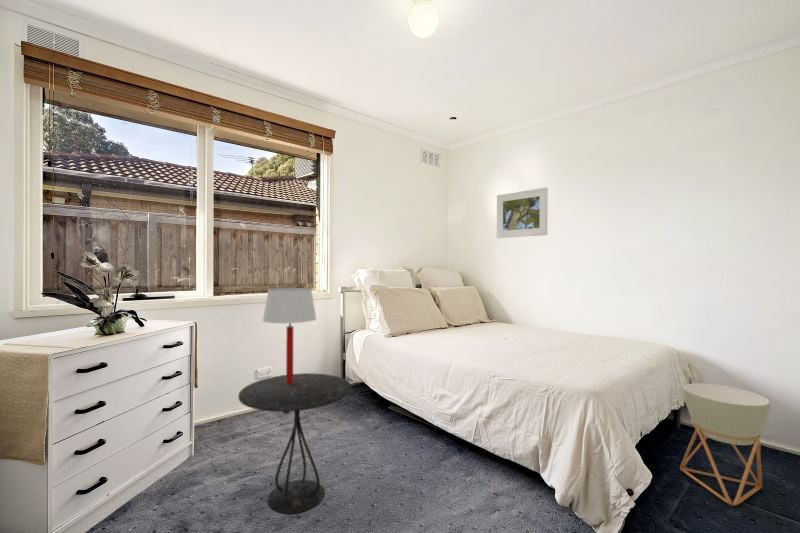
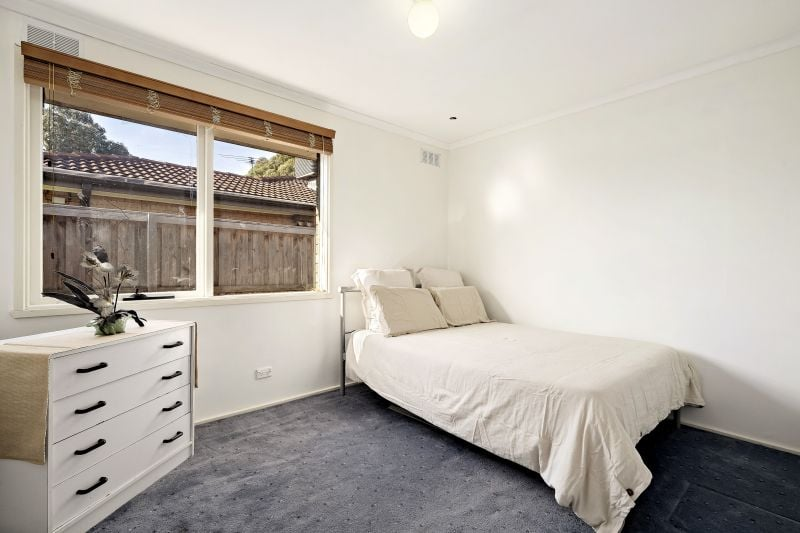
- side table [237,372,352,515]
- table lamp [262,287,317,384]
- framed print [496,186,549,239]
- planter [679,382,772,507]
